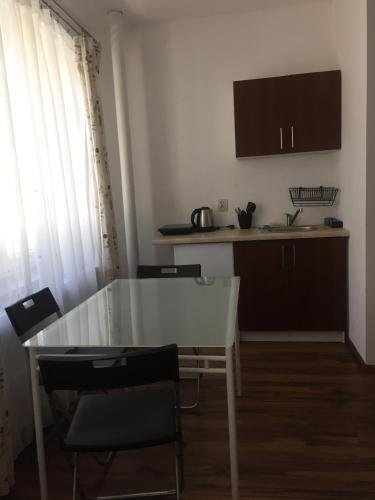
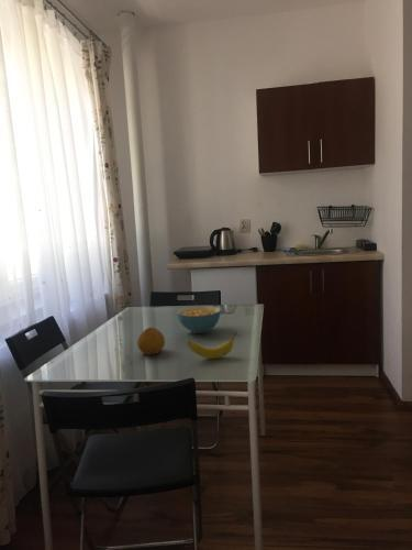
+ fruit [136,327,166,355]
+ banana [186,330,238,360]
+ cereal bowl [176,305,222,334]
